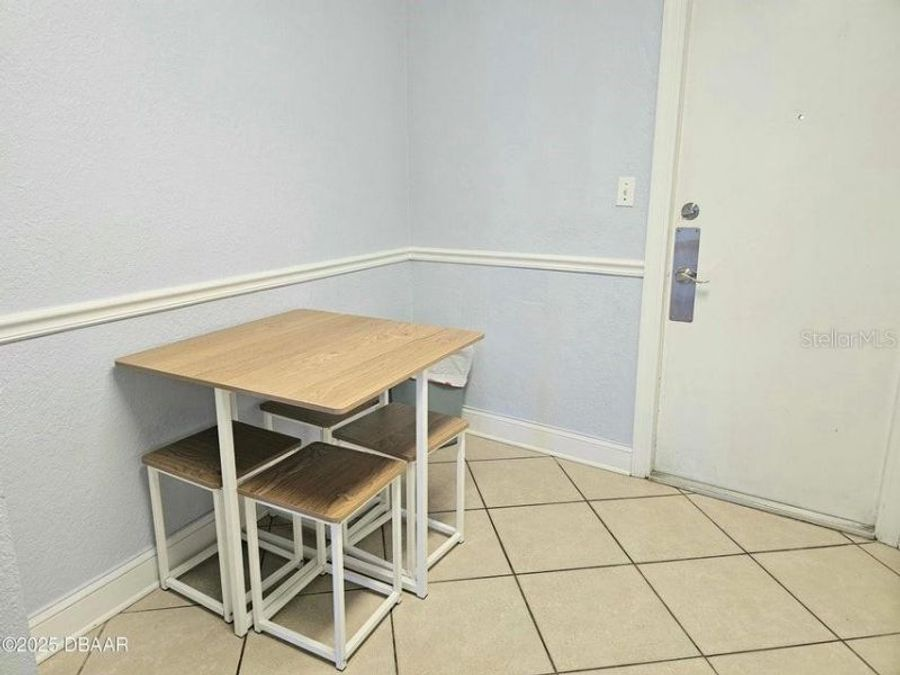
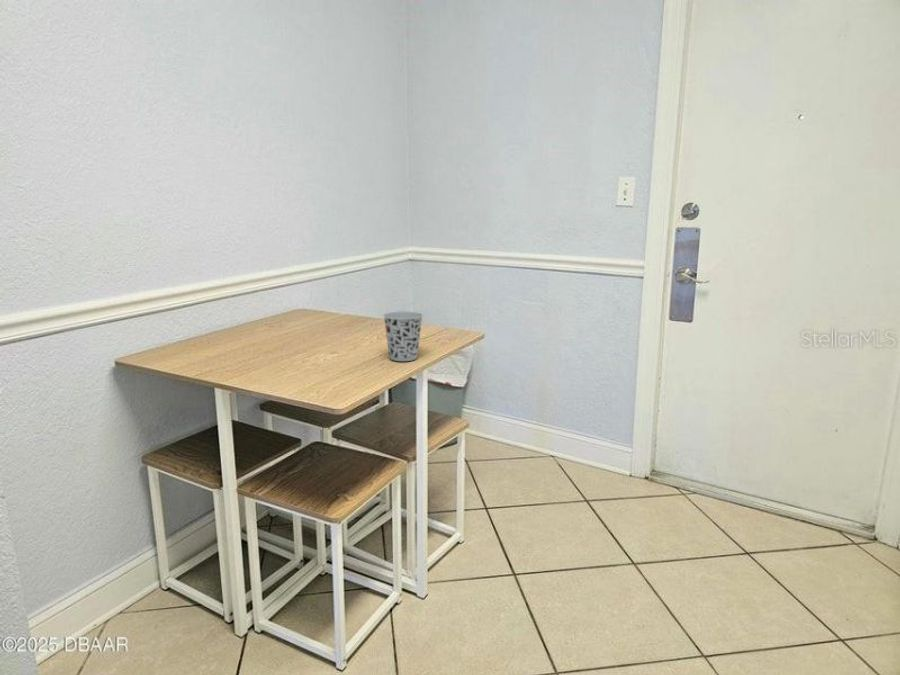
+ cup [382,311,424,362]
